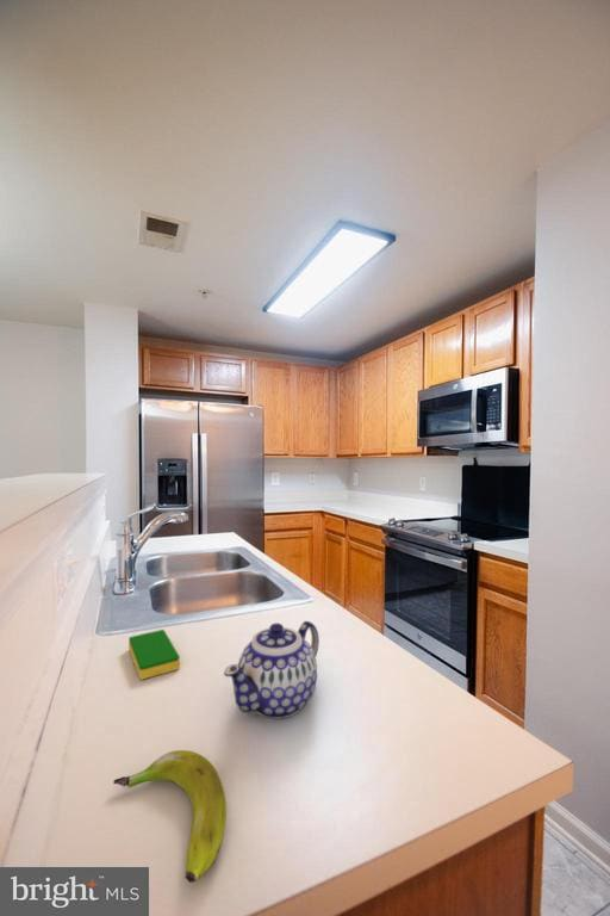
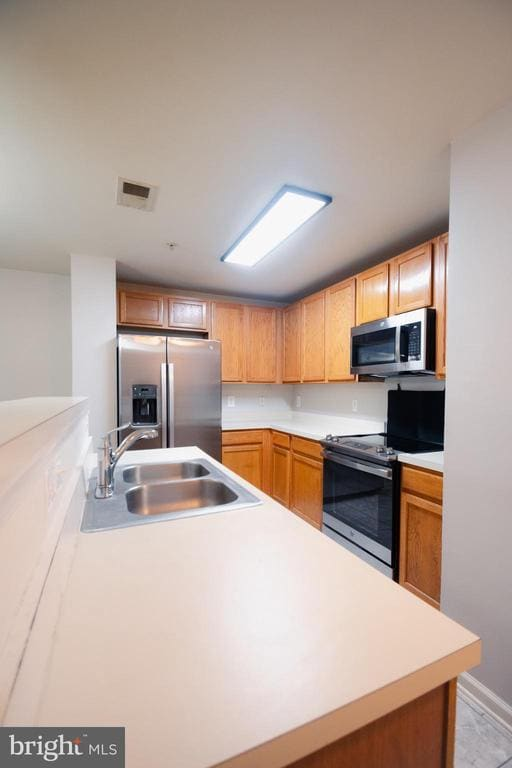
- teapot [223,620,320,720]
- banana [112,749,228,884]
- dish sponge [127,629,181,681]
